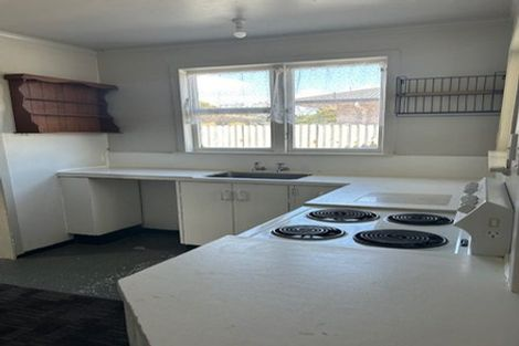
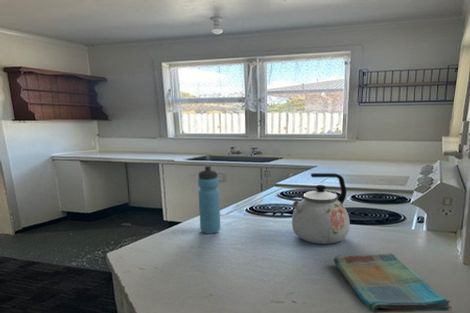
+ kettle [291,172,351,245]
+ dish towel [332,252,452,313]
+ water bottle [197,165,221,235]
